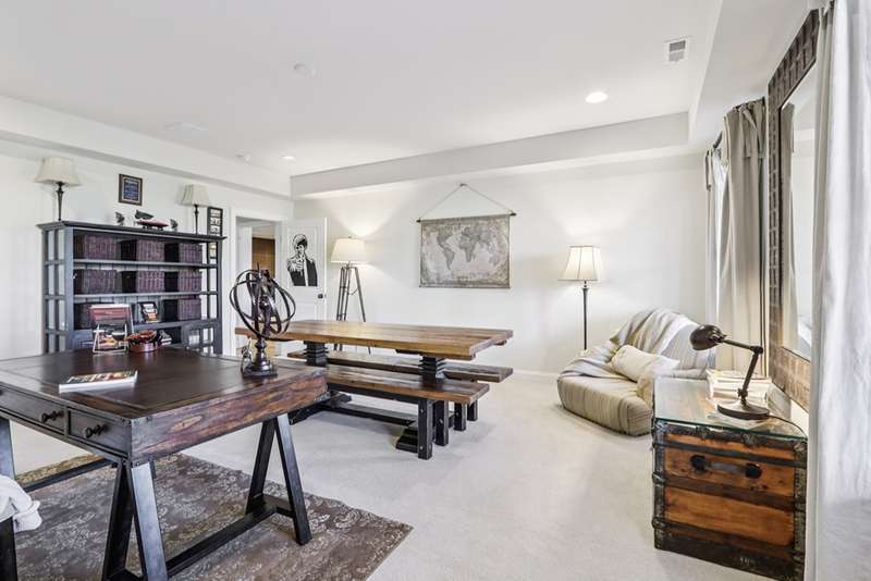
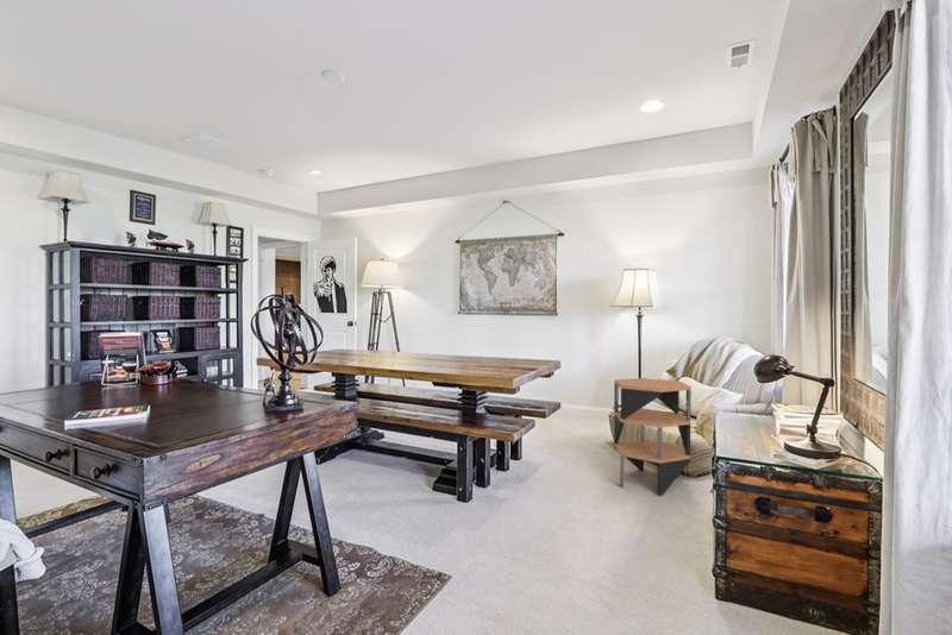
+ side table [613,377,693,496]
